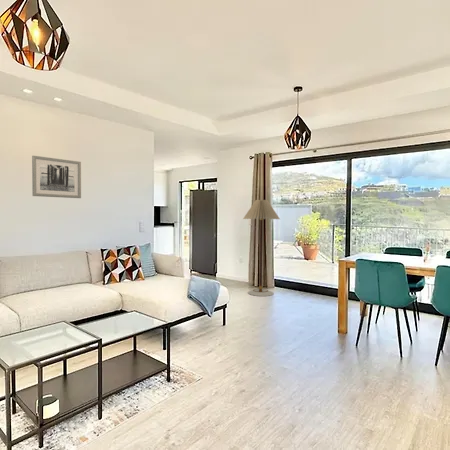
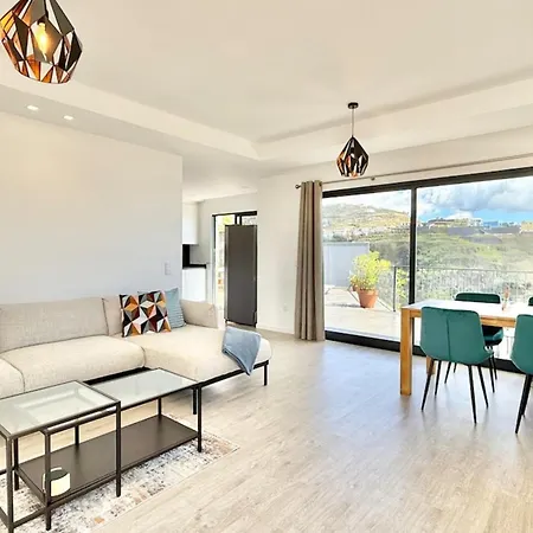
- wall art [31,155,82,199]
- floor lamp [242,199,281,297]
